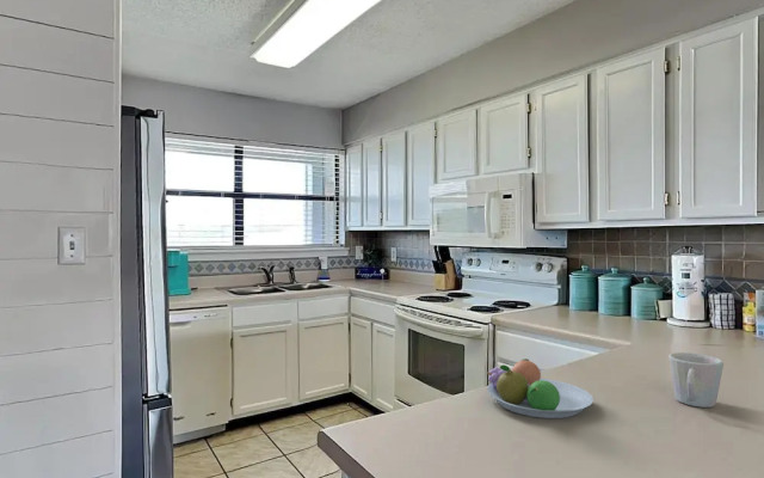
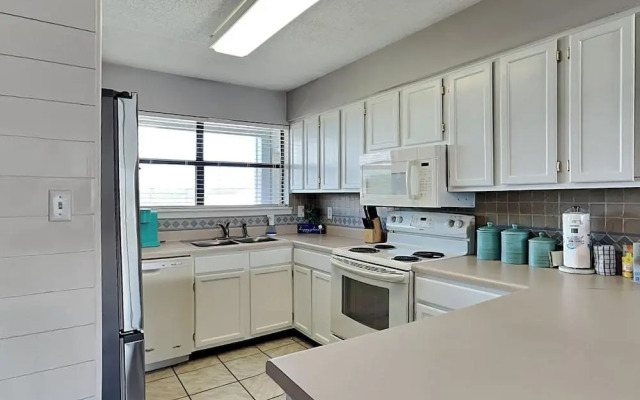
- fruit bowl [486,357,594,419]
- mug [667,351,725,409]
